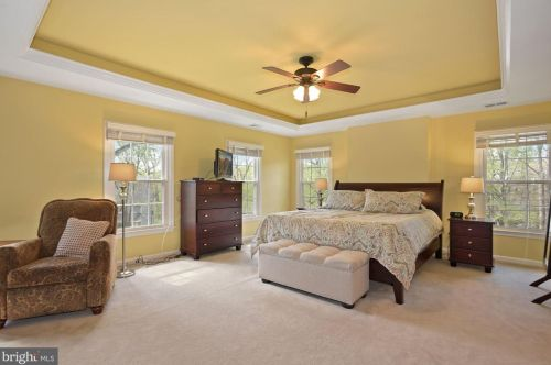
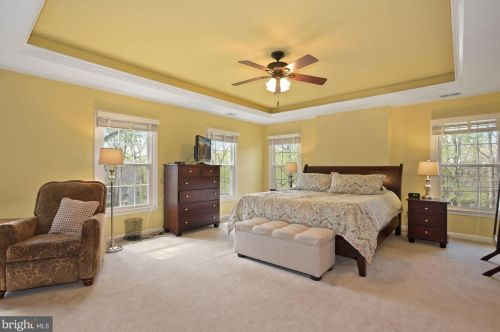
+ waste bin [123,217,144,242]
